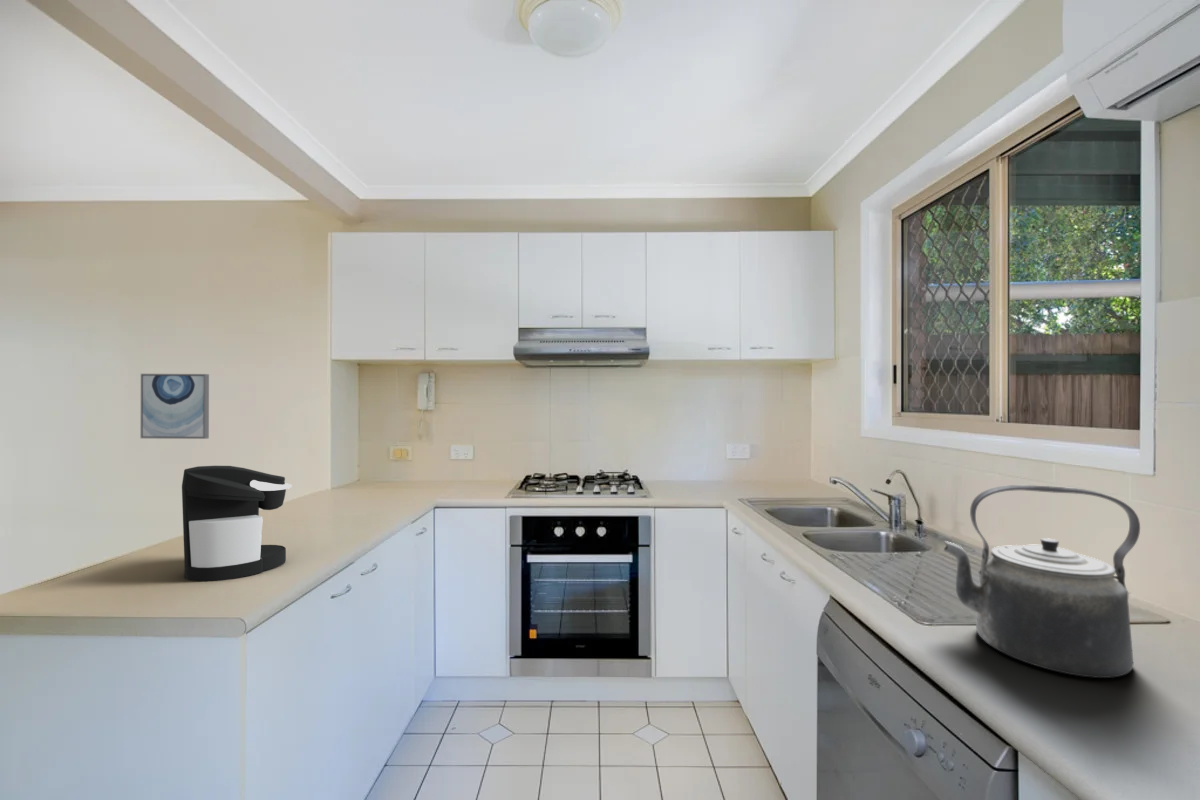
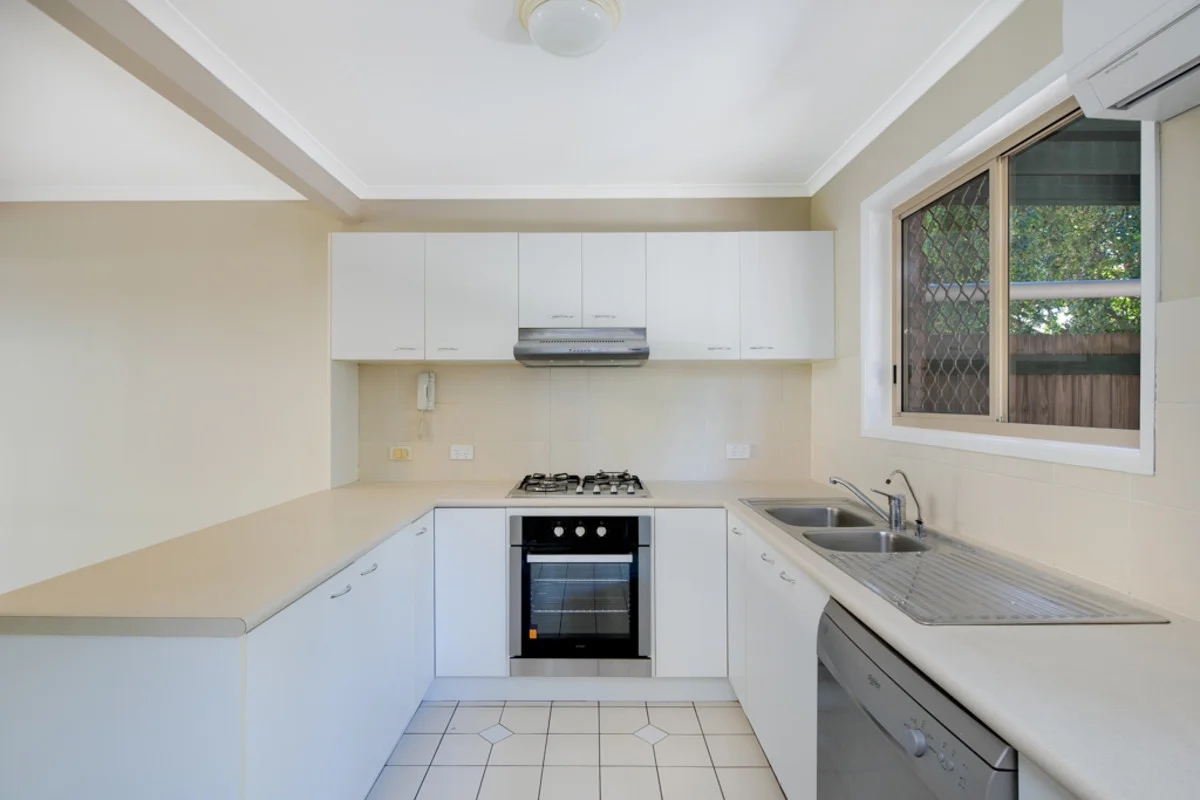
- kettle [943,484,1141,679]
- coffee maker [181,465,293,583]
- wall art [140,373,210,440]
